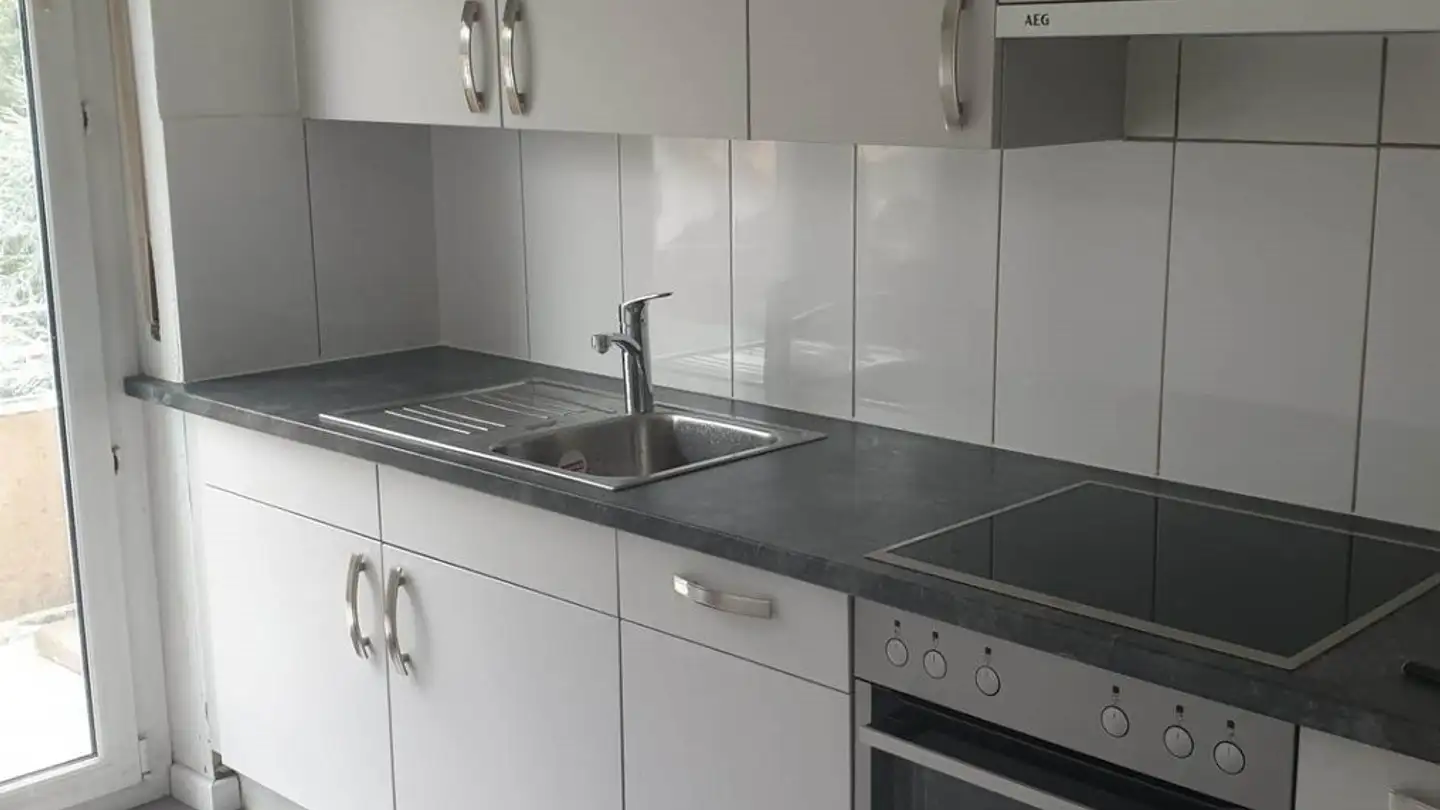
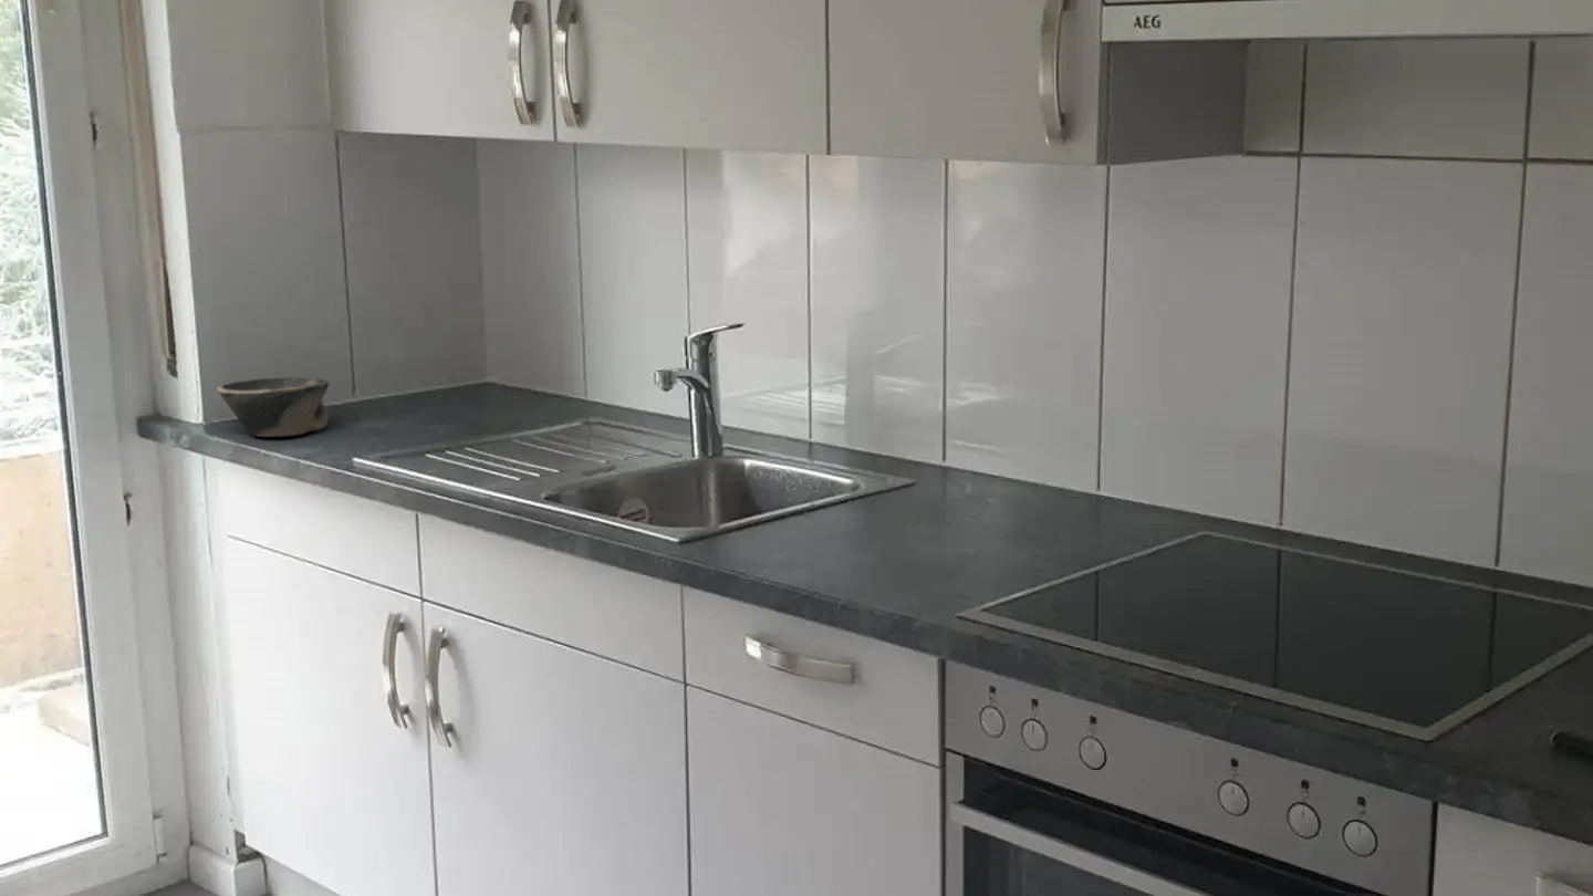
+ bowl [216,376,331,438]
